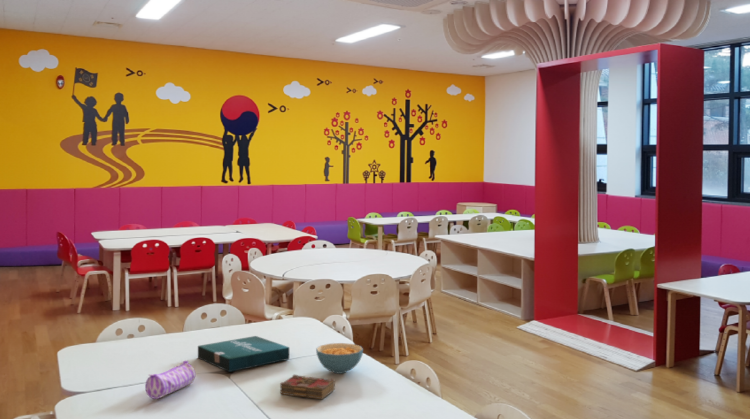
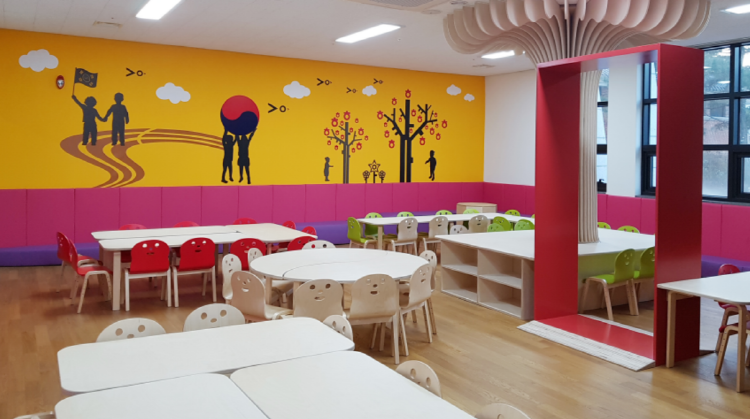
- book [279,374,336,400]
- pizza box [197,335,290,373]
- cereal bowl [315,342,364,375]
- pencil case [144,360,196,400]
